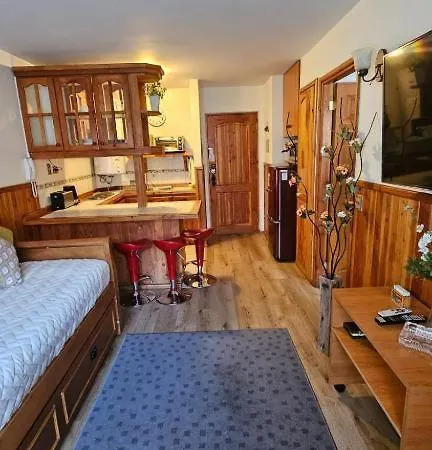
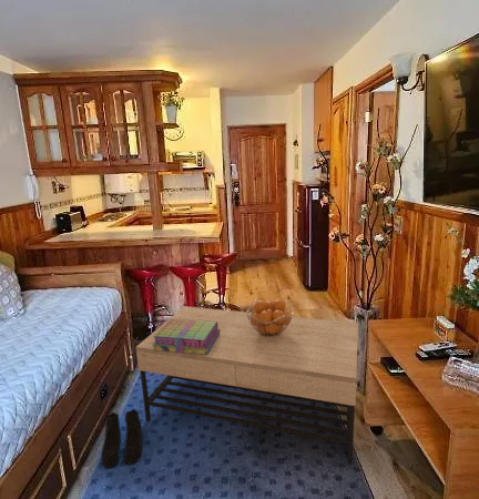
+ boots [101,408,143,469]
+ stack of books [152,318,220,355]
+ fruit basket [245,298,294,338]
+ coffee table [135,305,359,466]
